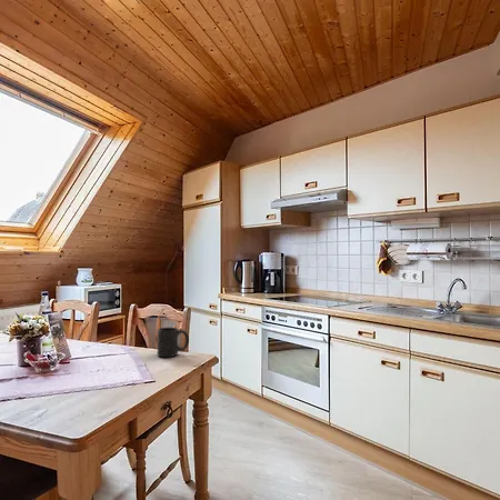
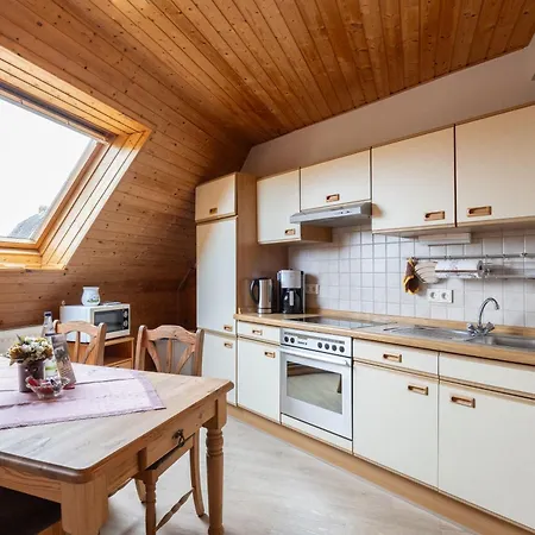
- mug [157,327,190,358]
